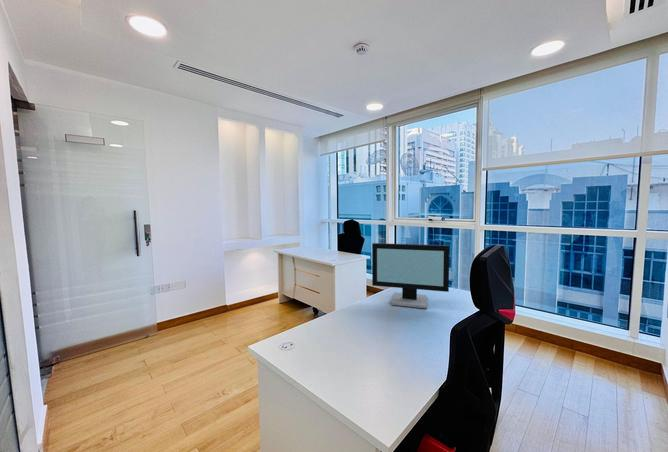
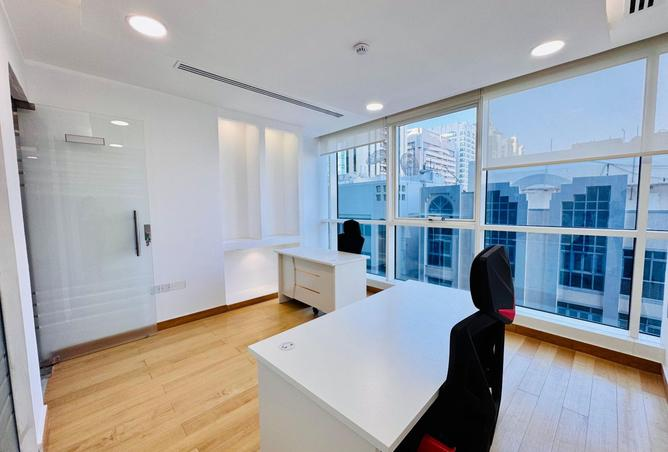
- computer monitor [371,242,450,309]
